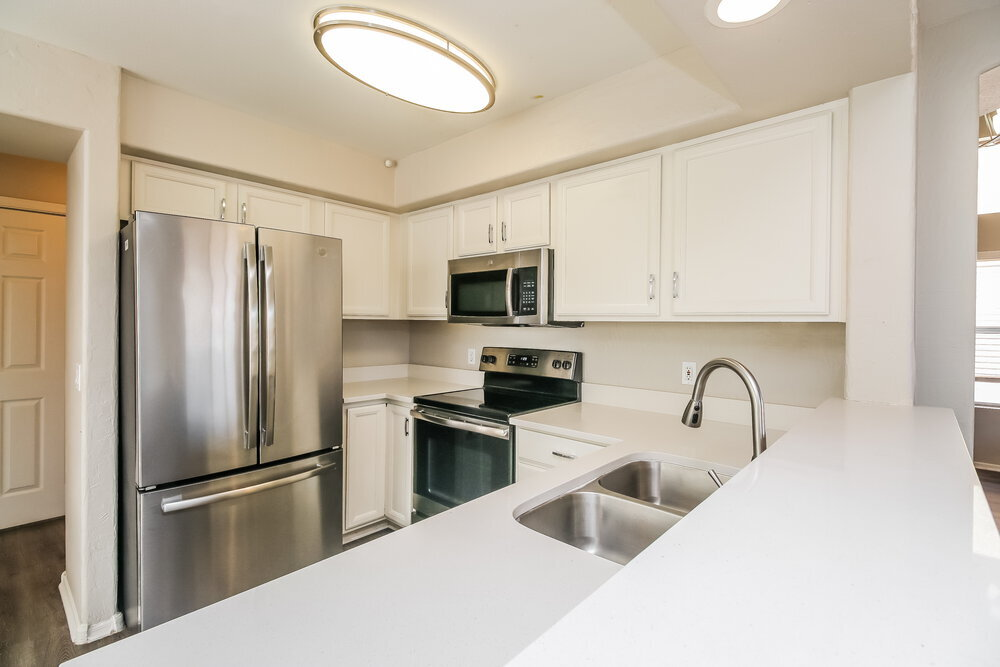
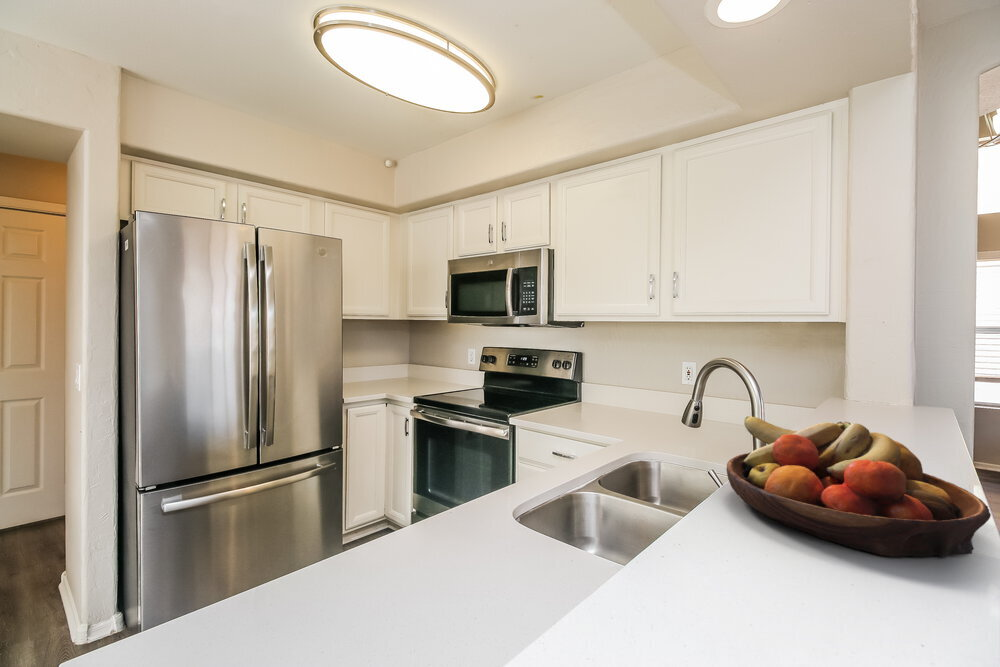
+ fruit bowl [725,415,992,558]
